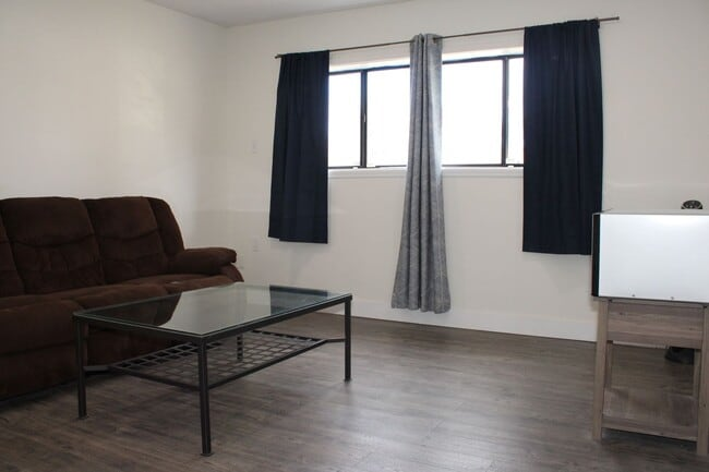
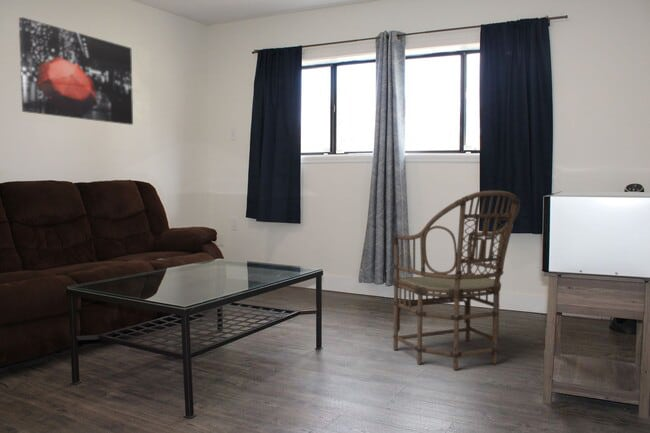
+ armchair [392,190,521,371]
+ wall art [18,16,134,126]
